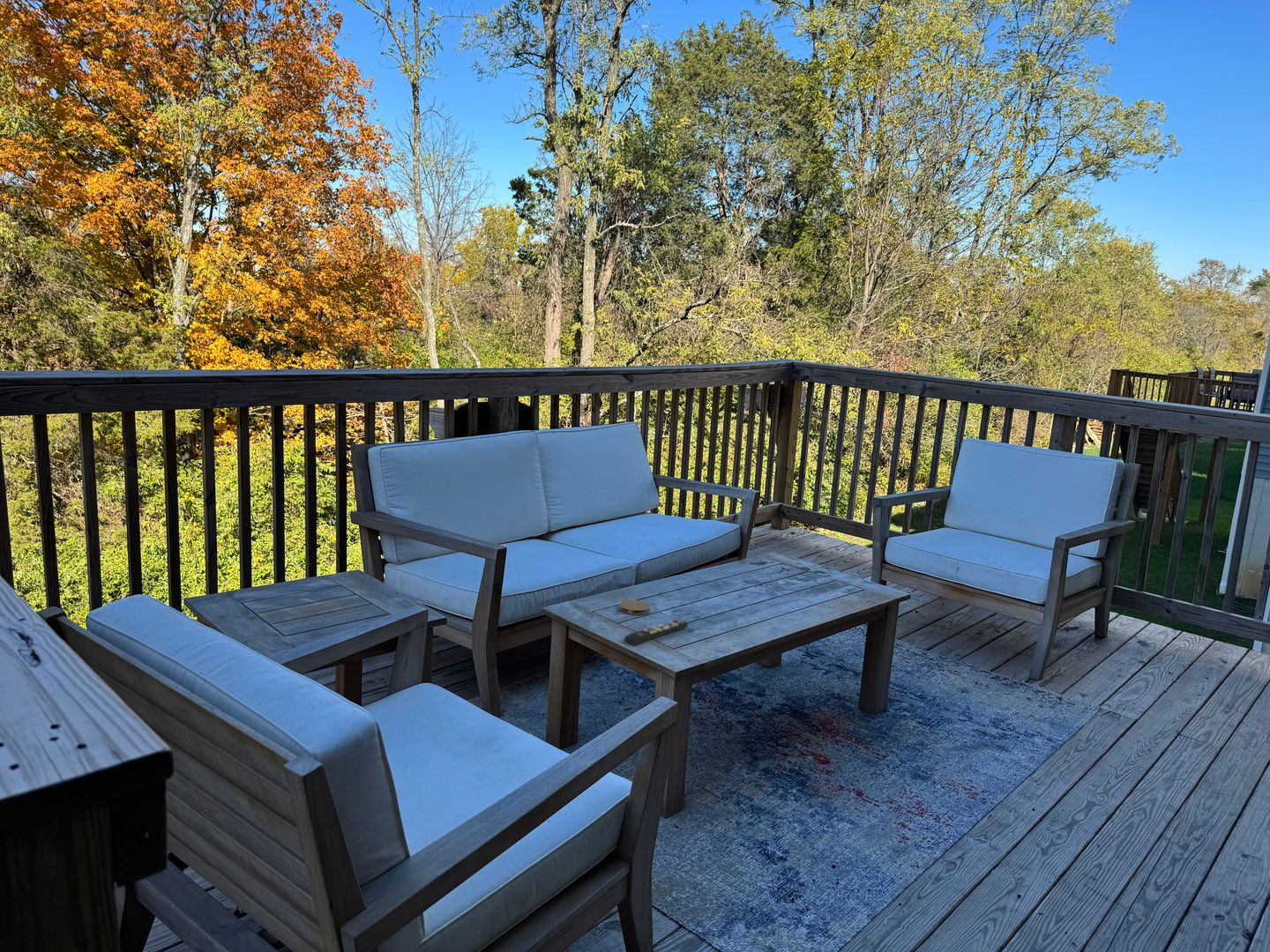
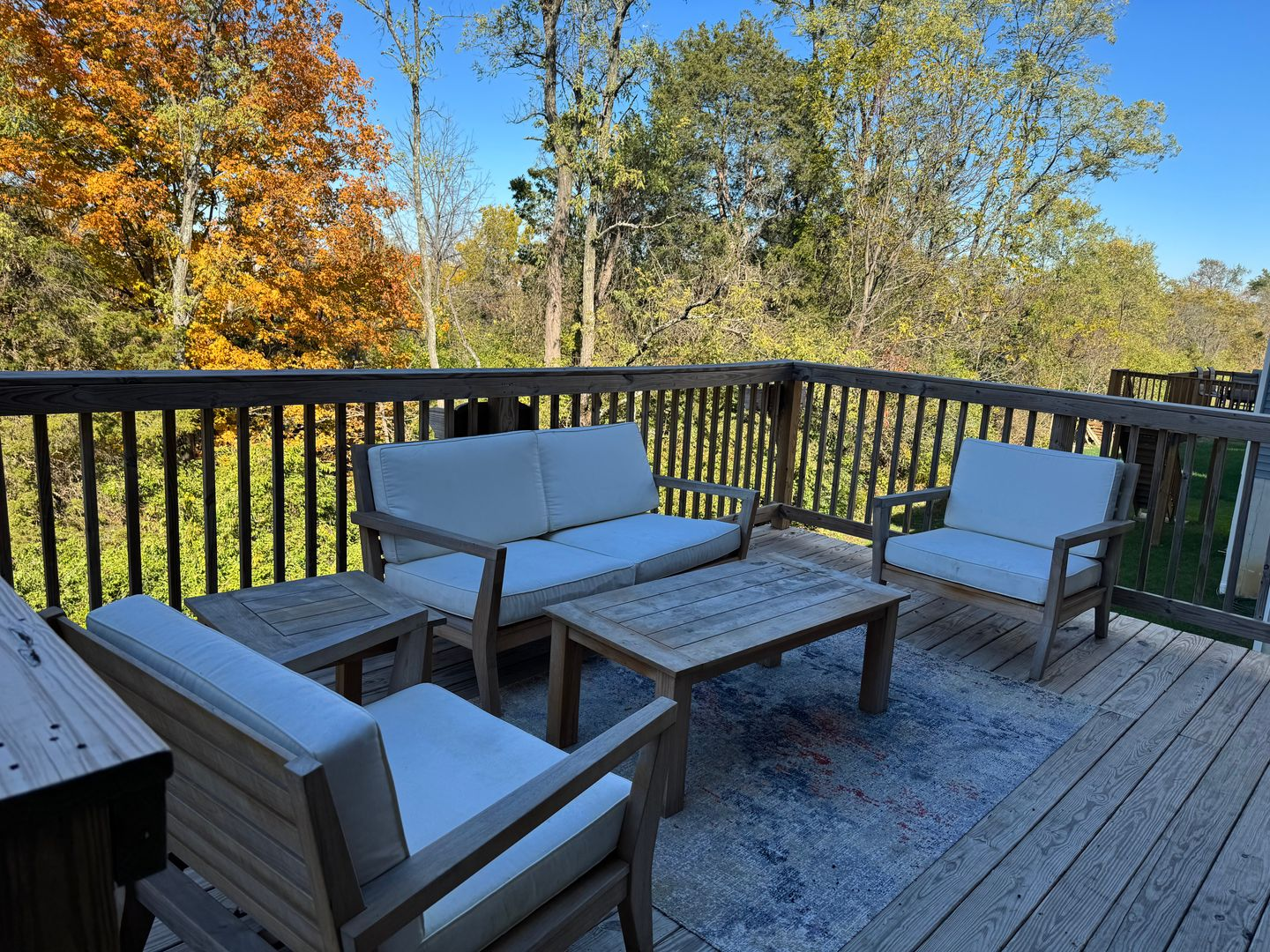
- coaster [617,599,652,615]
- remote control [624,619,689,646]
